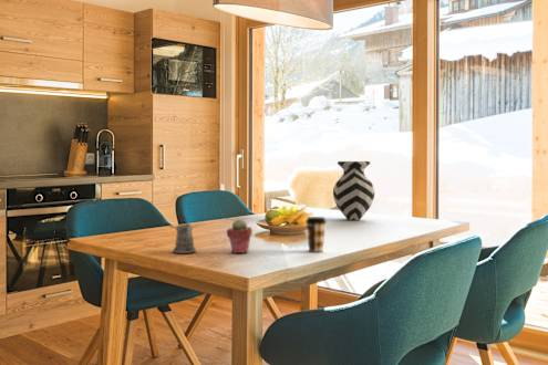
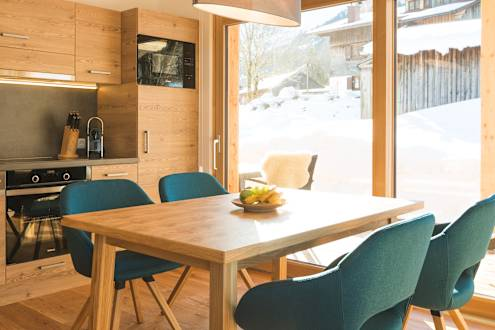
- pepper shaker [169,222,197,254]
- potted succulent [226,218,254,254]
- vase [332,160,375,221]
- coffee cup [304,216,328,253]
